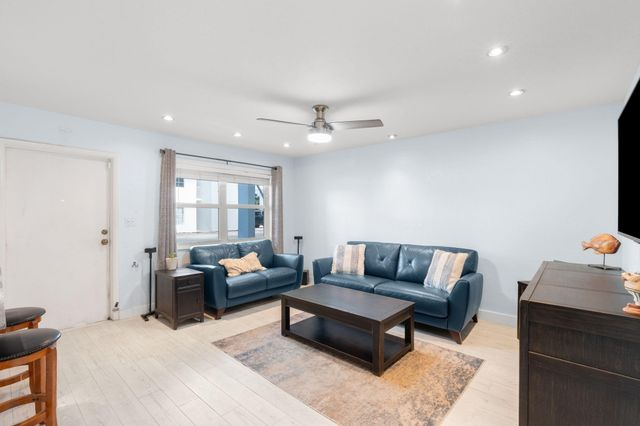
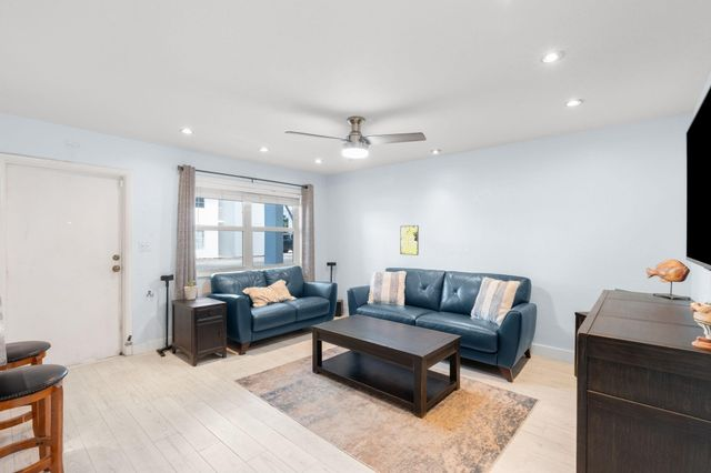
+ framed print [399,224,420,256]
